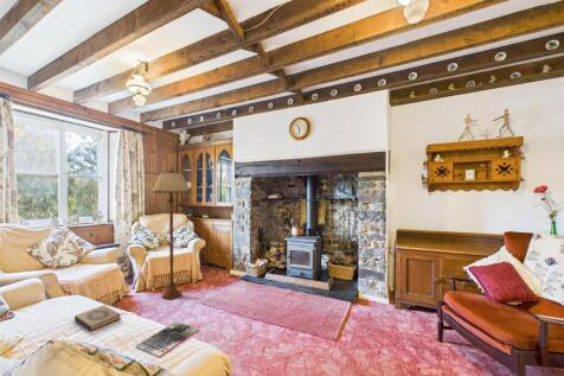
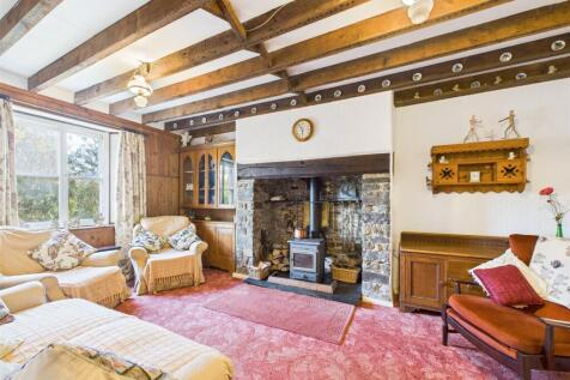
- floor lamp [150,168,192,301]
- magazine [134,320,200,358]
- hardback book [73,304,122,332]
